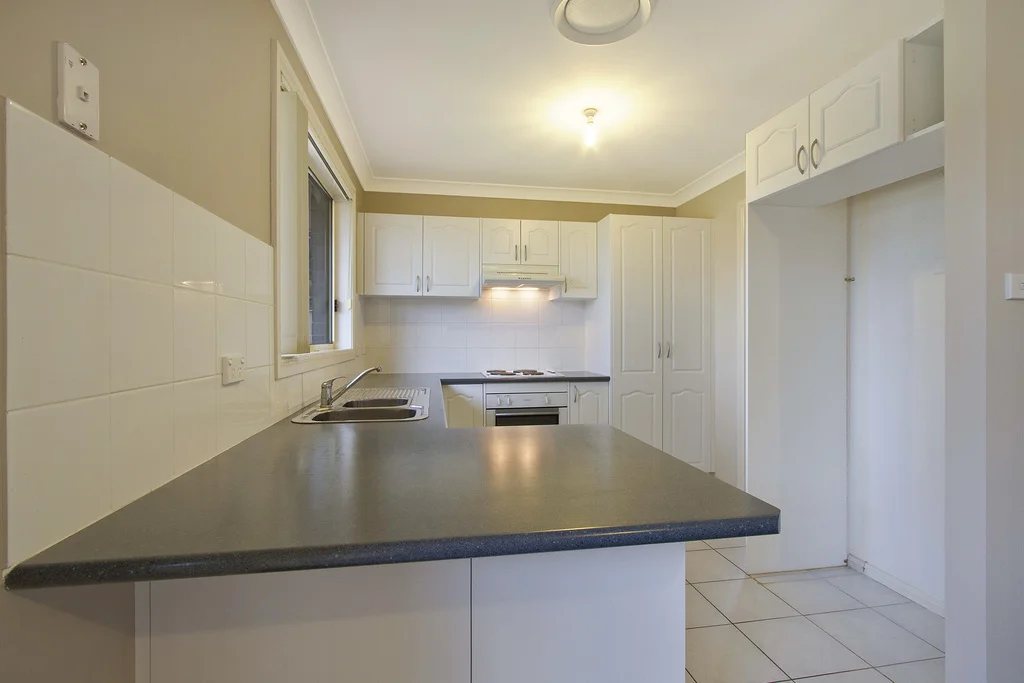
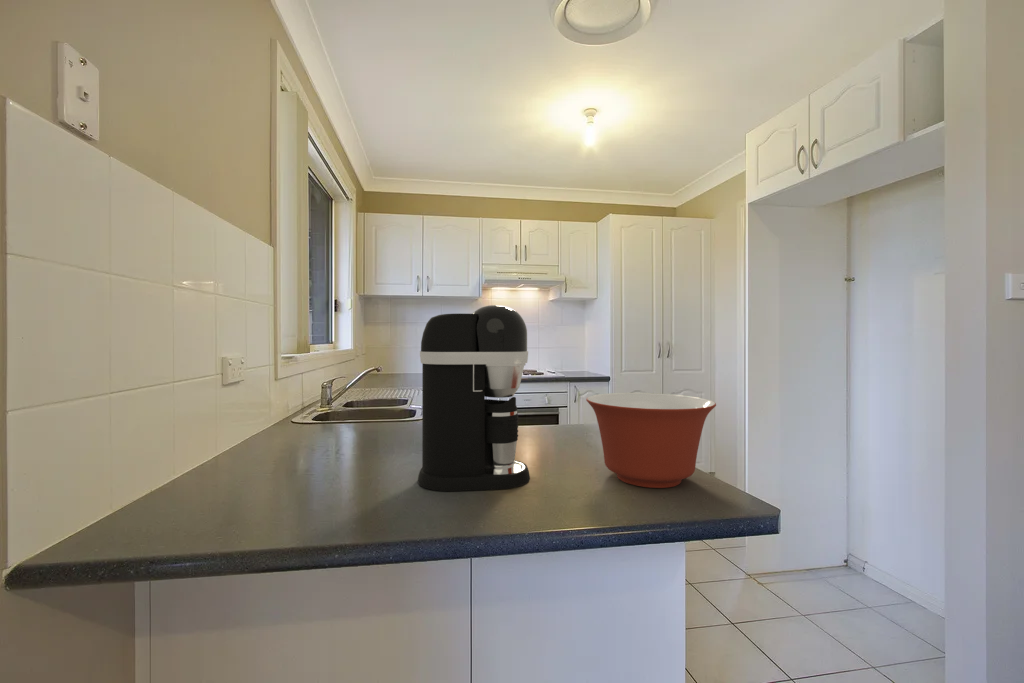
+ coffee maker [417,304,531,492]
+ mixing bowl [585,392,717,489]
